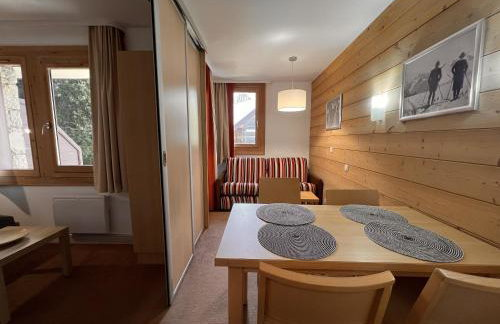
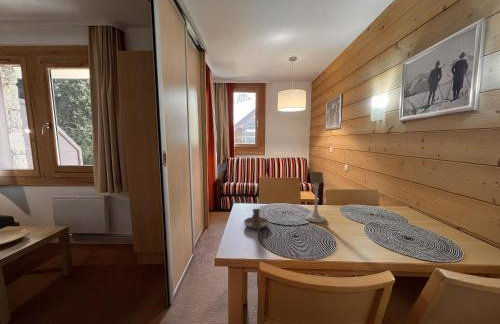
+ candle holder [304,171,327,223]
+ candle holder [243,208,270,231]
